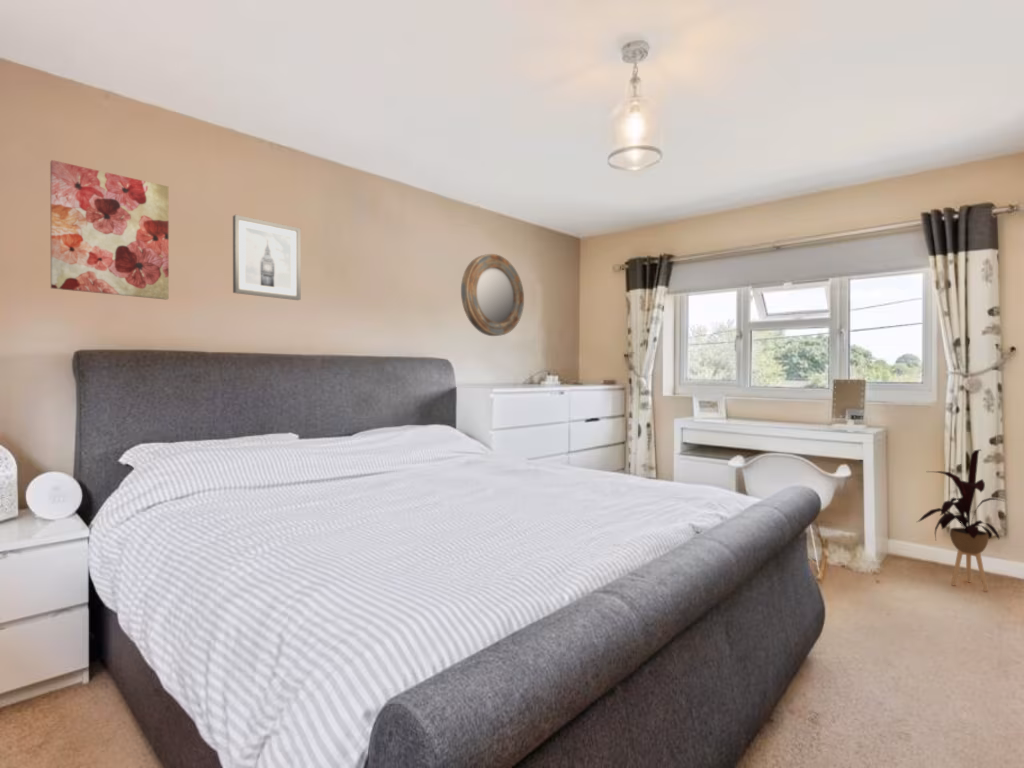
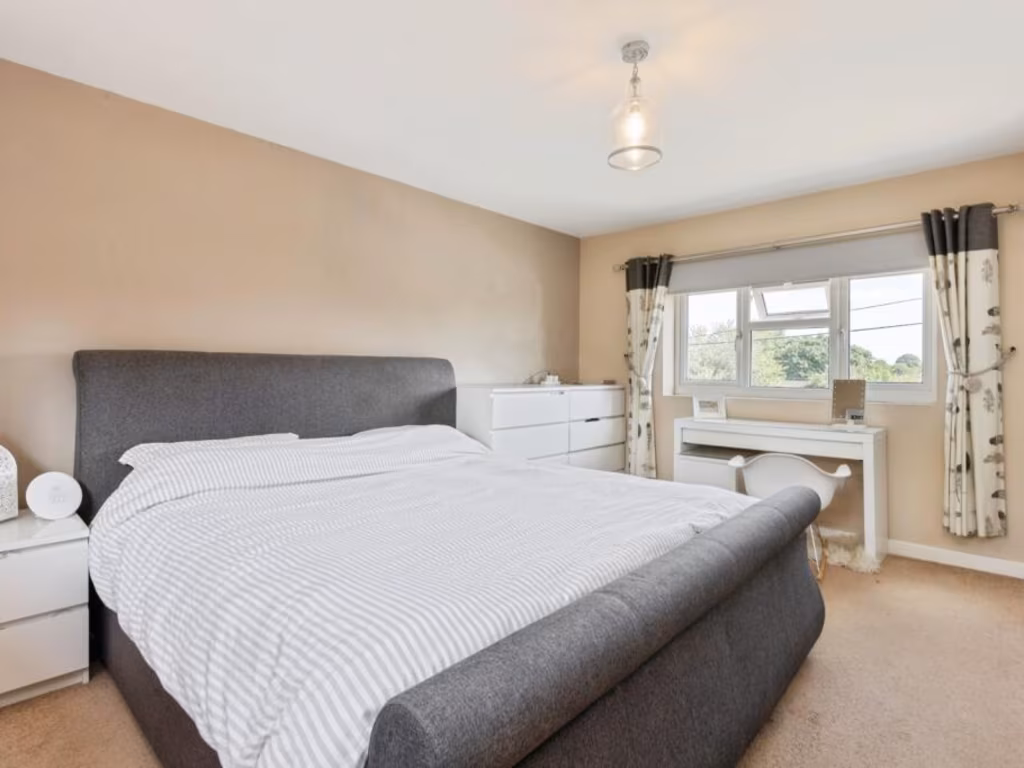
- home mirror [460,253,525,337]
- house plant [916,448,1007,592]
- wall art [232,214,302,301]
- wall art [49,159,170,301]
